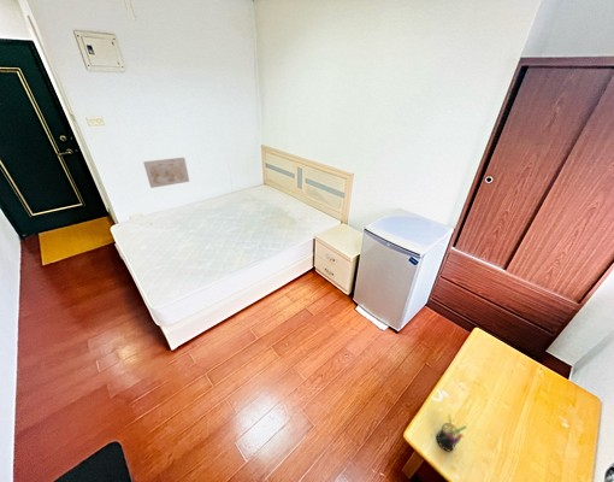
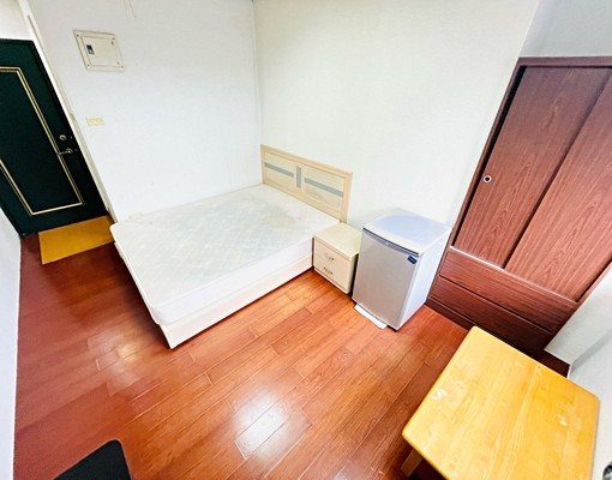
- wall art [142,157,190,189]
- pen holder [436,412,468,453]
